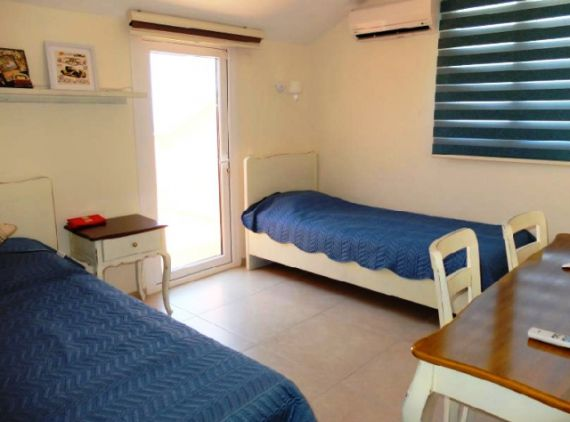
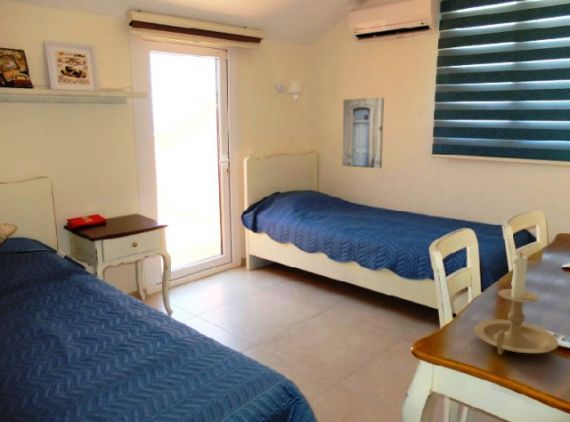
+ wall art [341,97,385,169]
+ candle holder [473,251,560,355]
